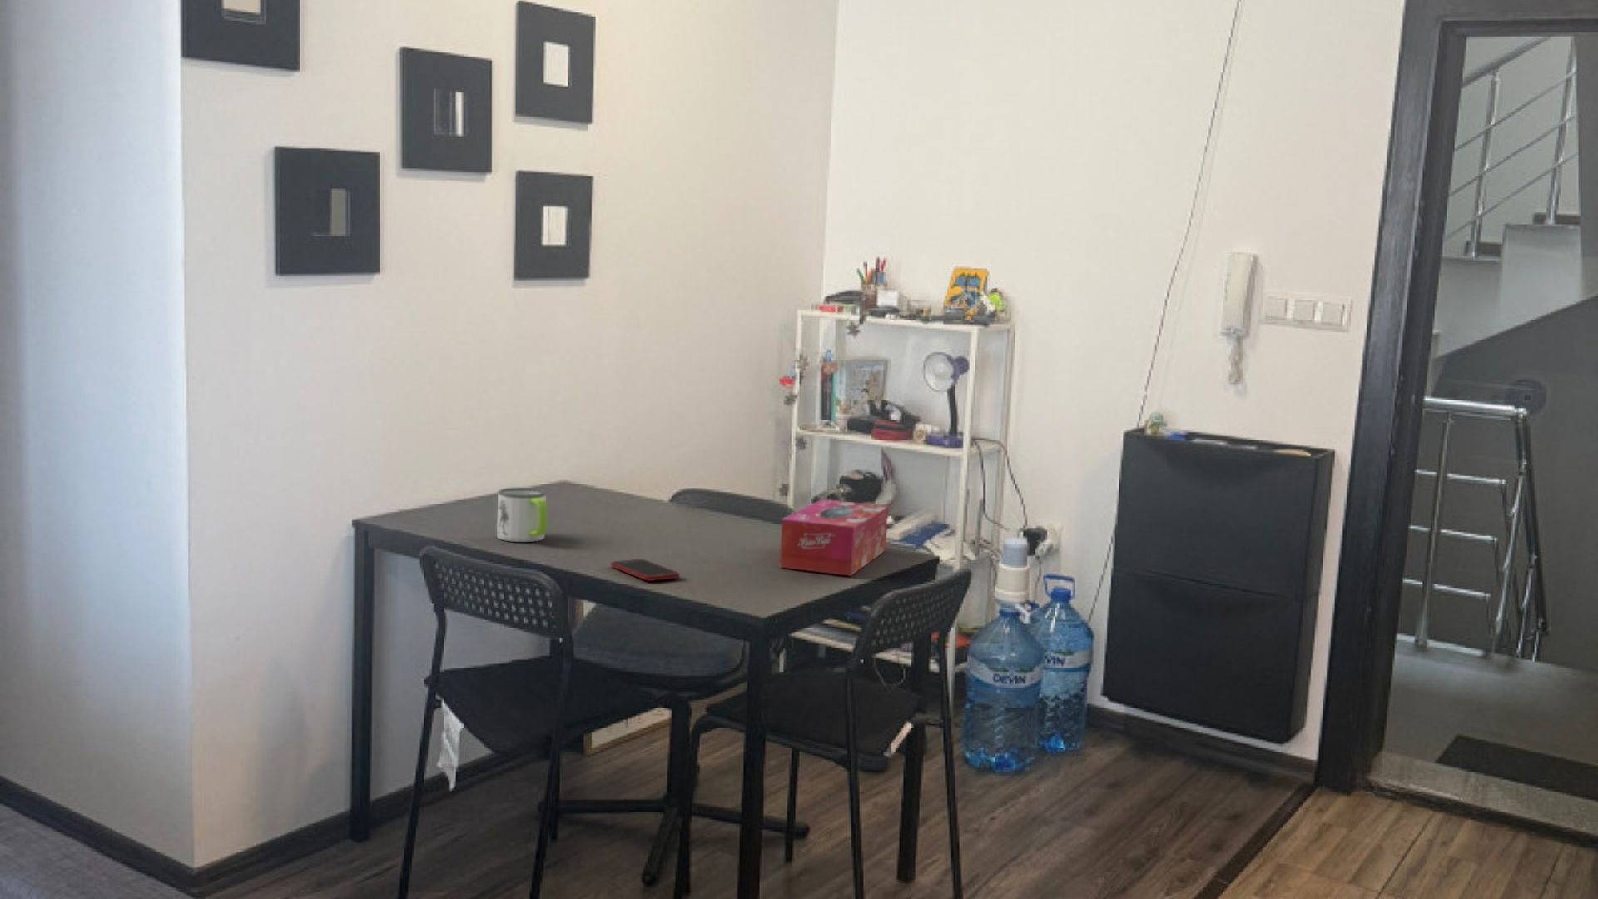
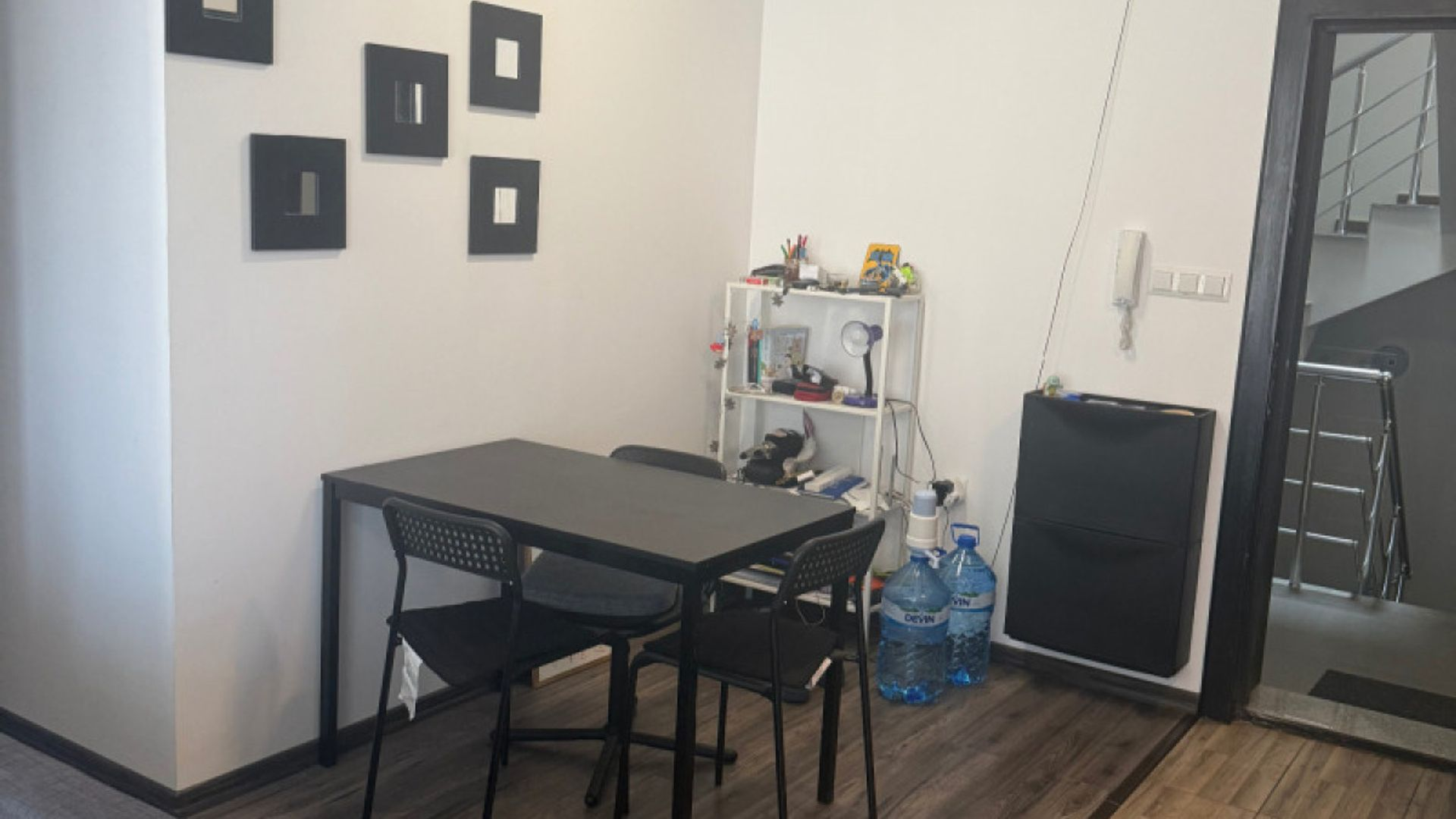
- mug [496,487,549,542]
- tissue box [778,498,889,577]
- cell phone [610,559,680,582]
